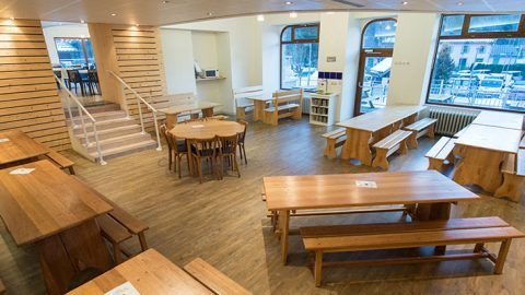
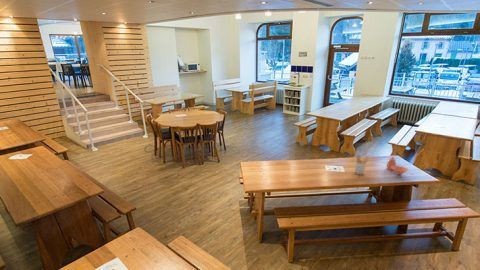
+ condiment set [386,156,409,176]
+ utensil holder [354,153,372,175]
